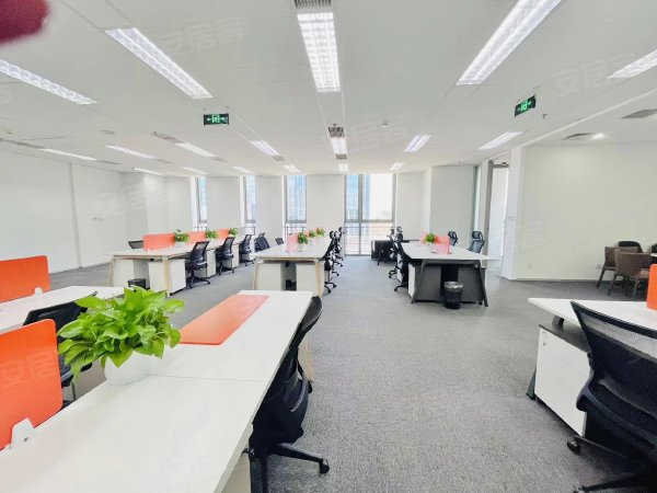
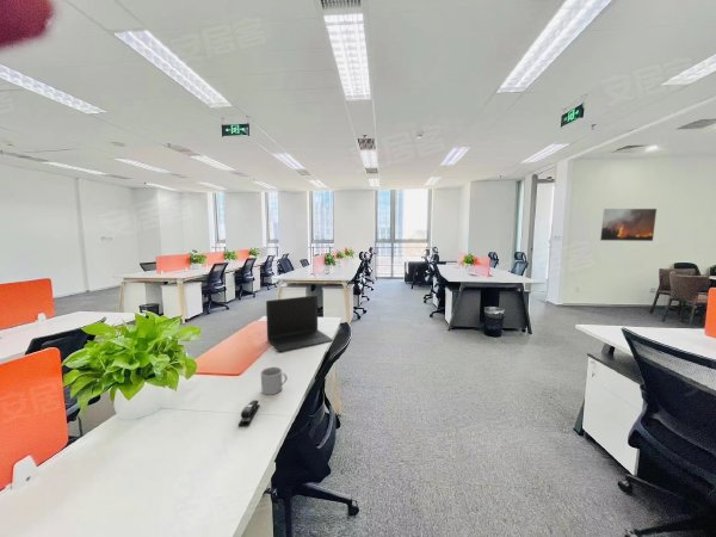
+ stapler [237,399,261,427]
+ laptop [265,295,334,353]
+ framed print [598,208,658,242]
+ mug [260,366,289,395]
